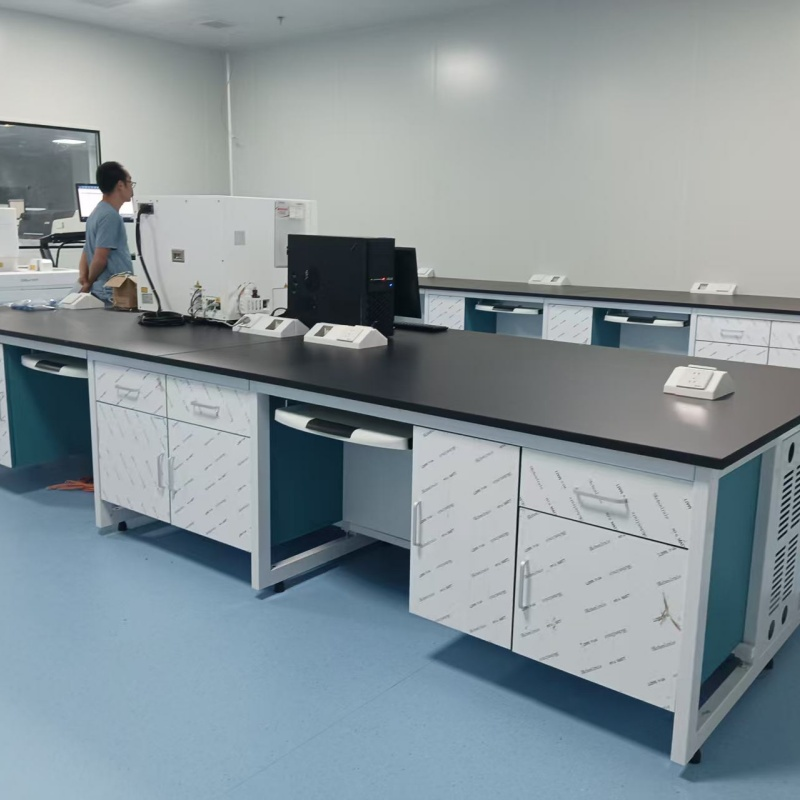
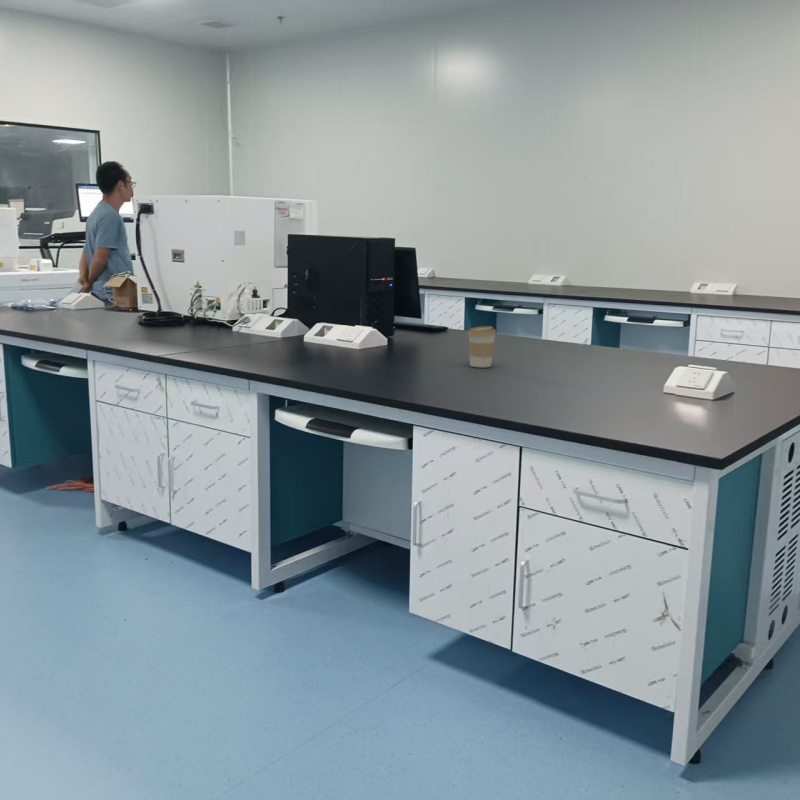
+ coffee cup [467,325,497,368]
